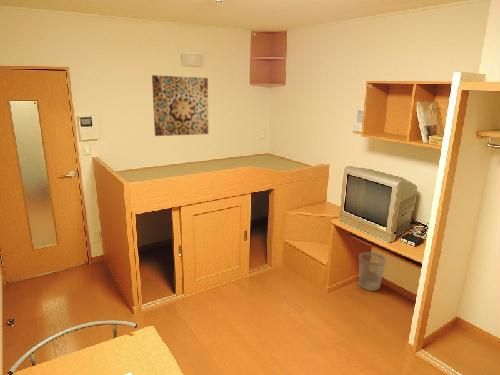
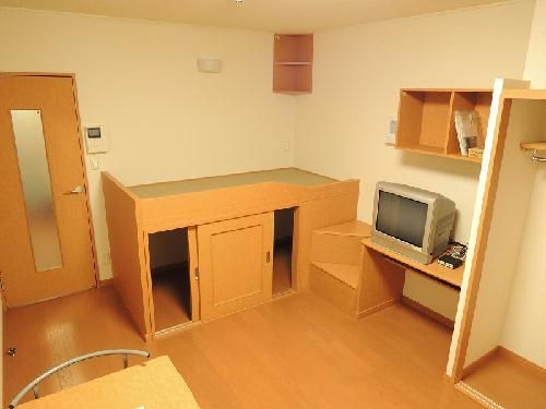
- wastebasket [358,251,387,292]
- wall art [151,74,209,137]
